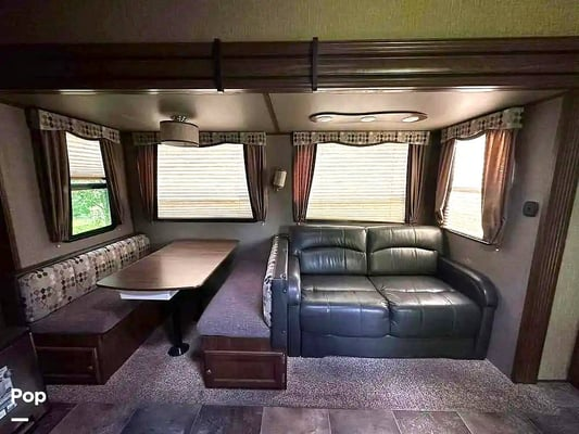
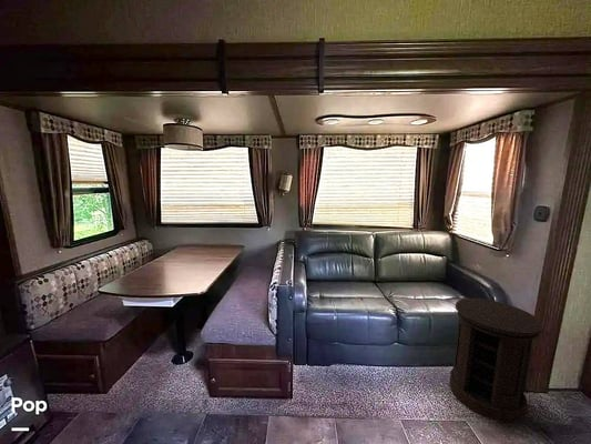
+ side table [448,297,544,423]
